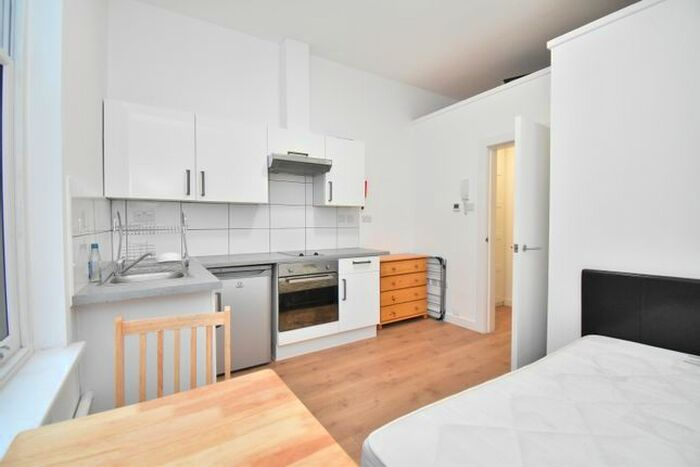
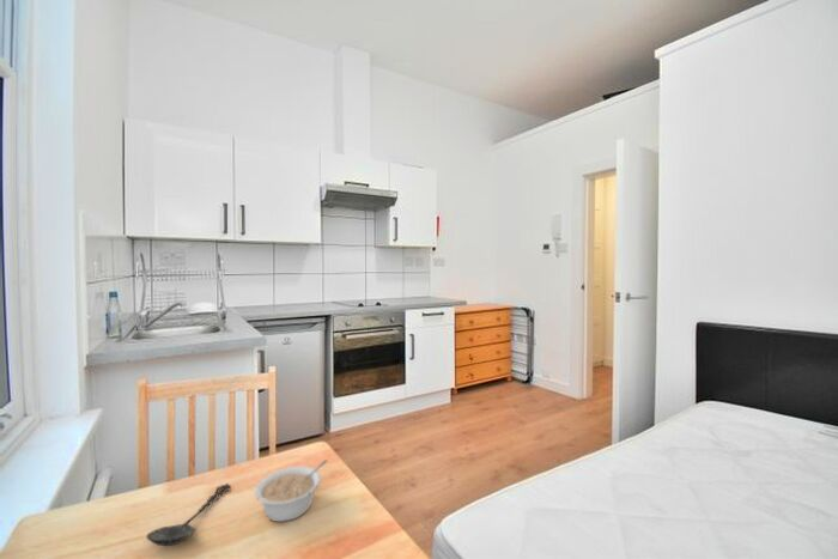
+ legume [254,458,329,523]
+ spoon [145,482,231,547]
